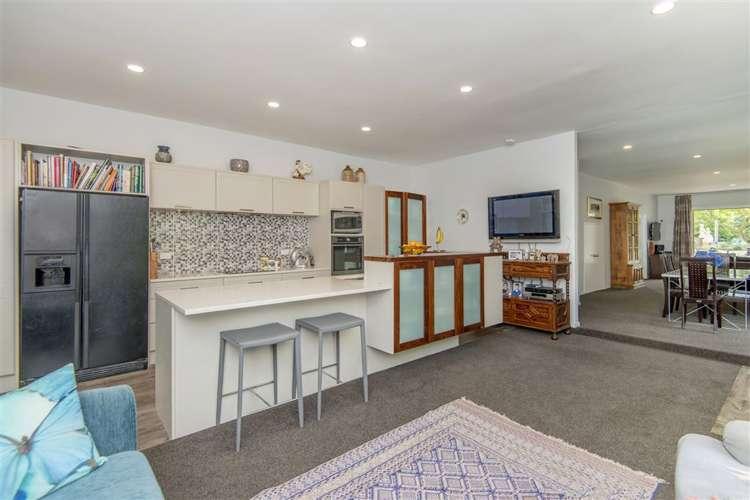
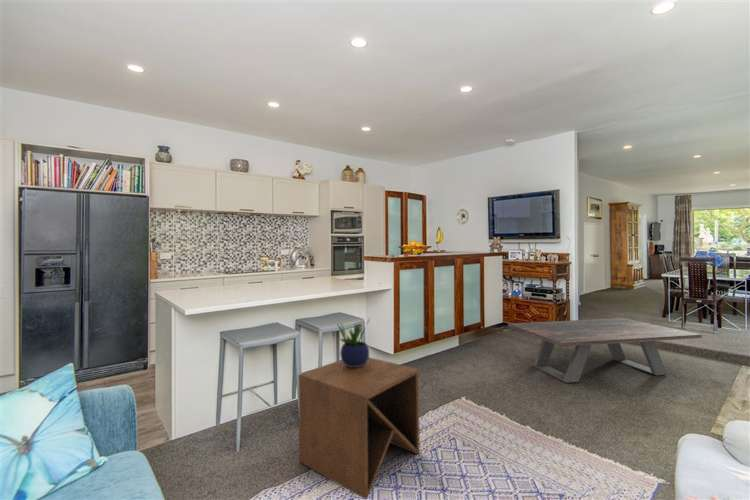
+ potted plant [336,316,372,367]
+ coffee table [507,317,703,384]
+ side table [297,356,421,500]
